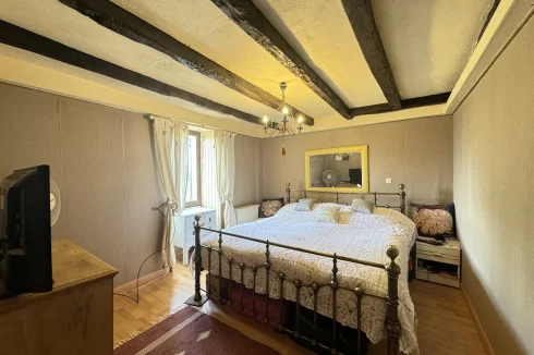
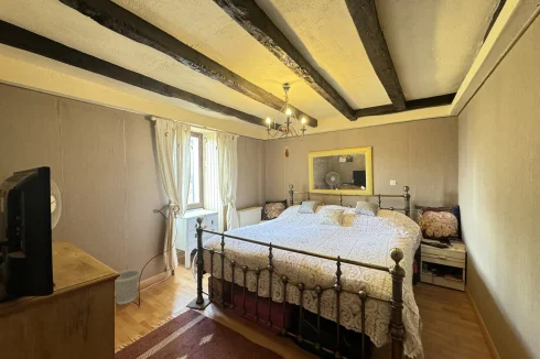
+ wastebasket [115,269,142,305]
